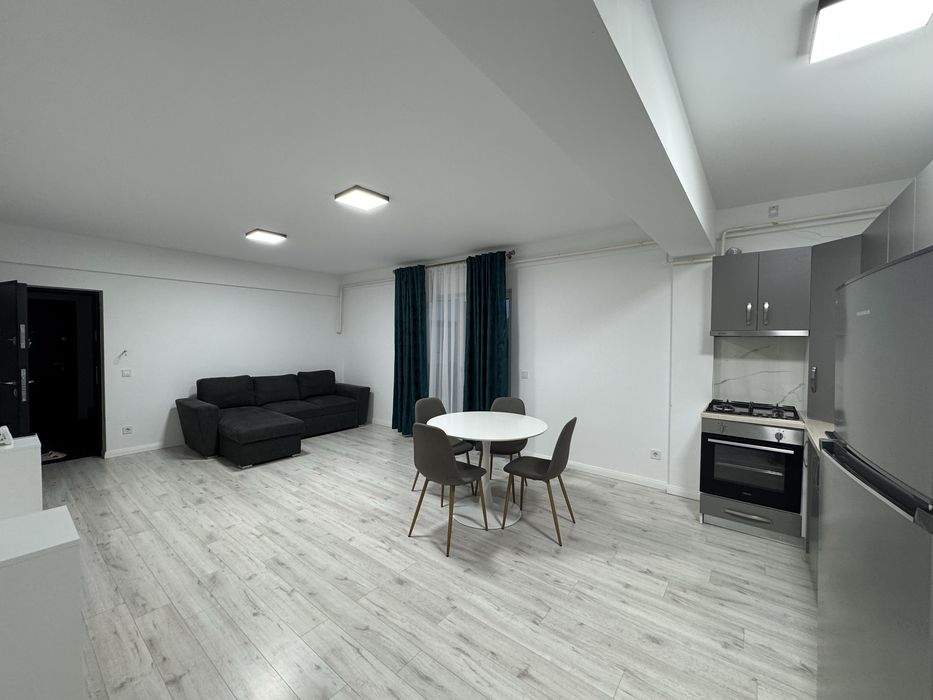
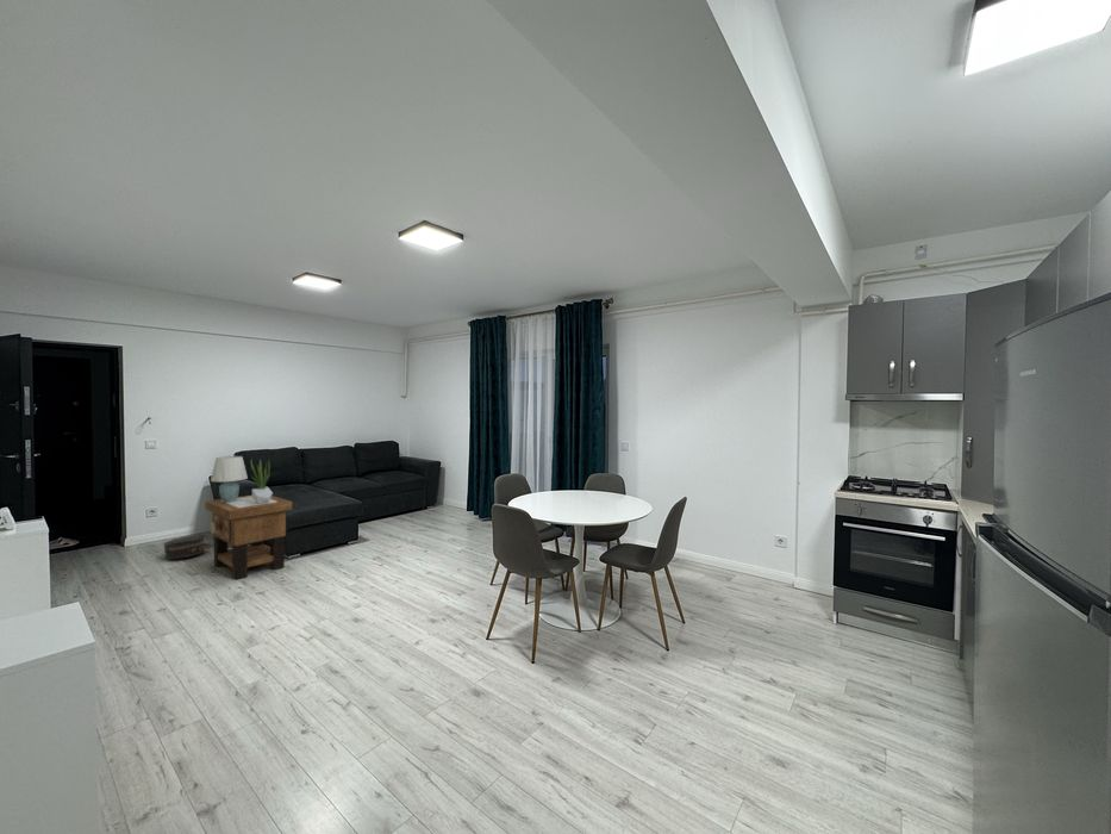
+ table lamp [210,455,249,503]
+ potted plant [250,458,274,504]
+ side table [204,494,293,580]
+ hat box [163,533,212,561]
